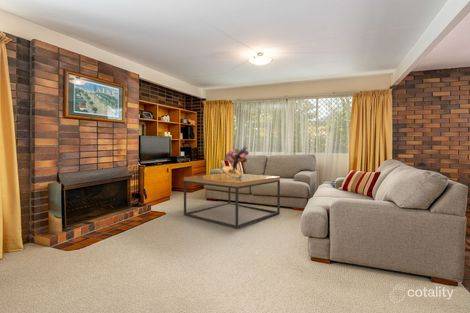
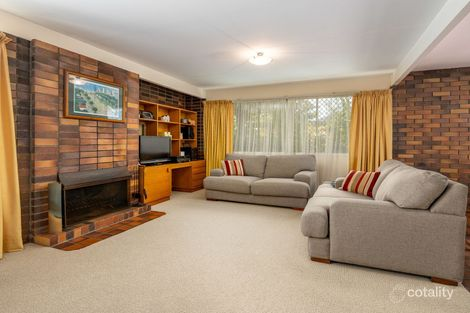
- coffee table [183,172,281,229]
- bouquet [218,145,250,179]
